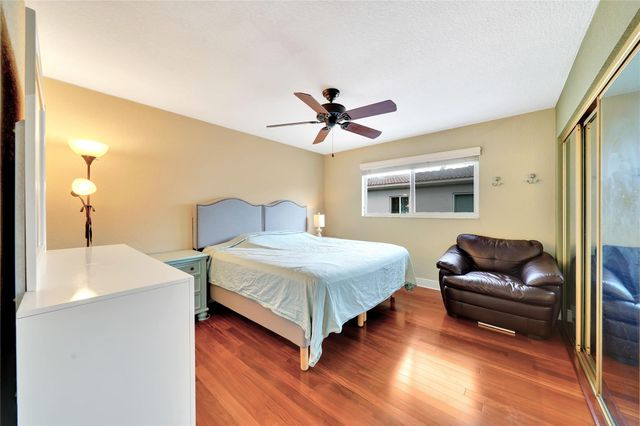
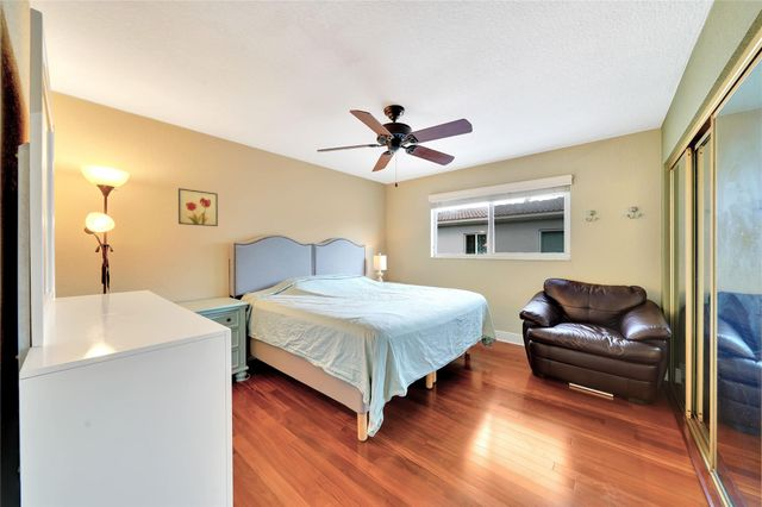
+ wall art [177,187,219,227]
